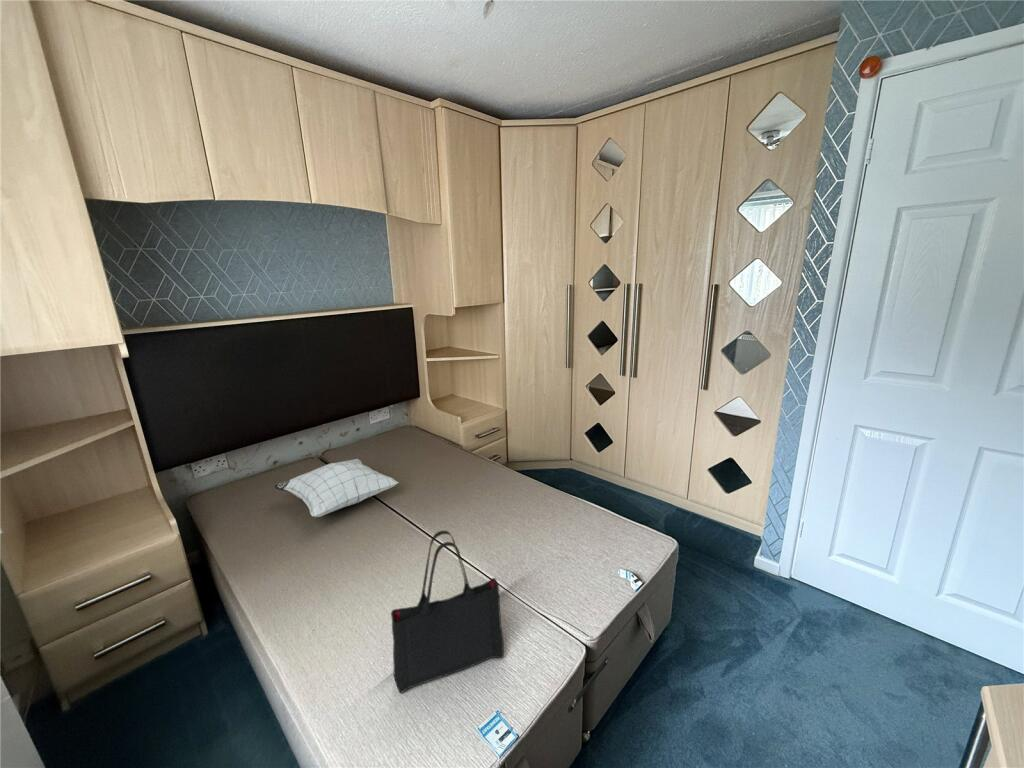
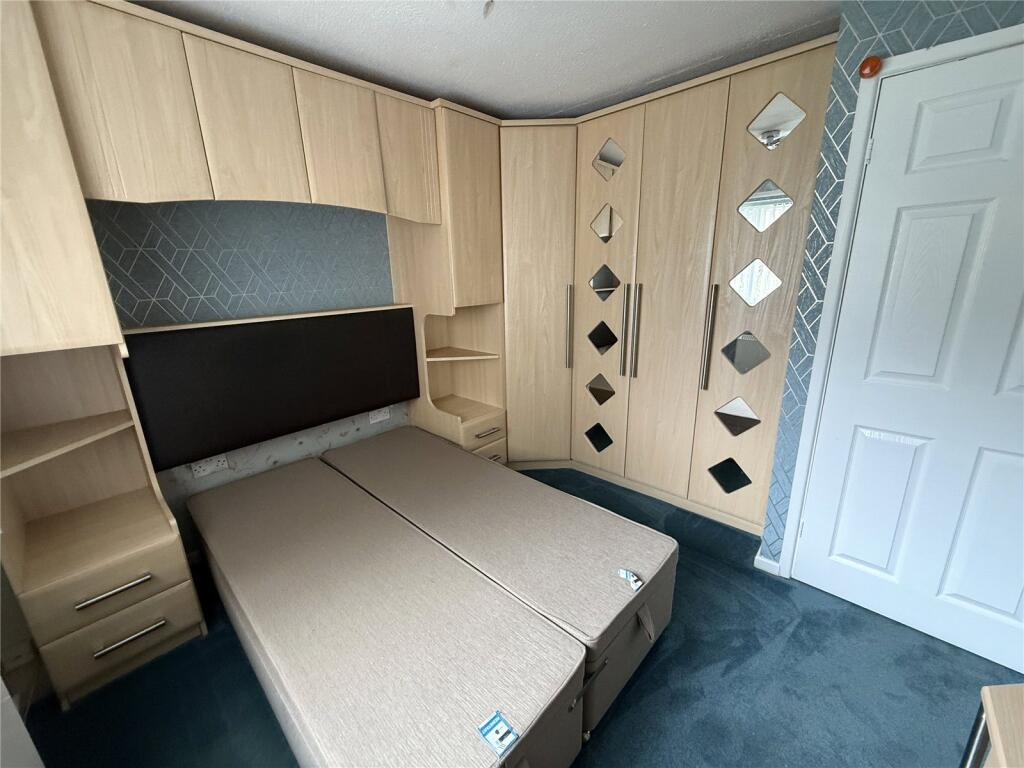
- pillow [273,458,399,518]
- tote bag [390,530,505,694]
